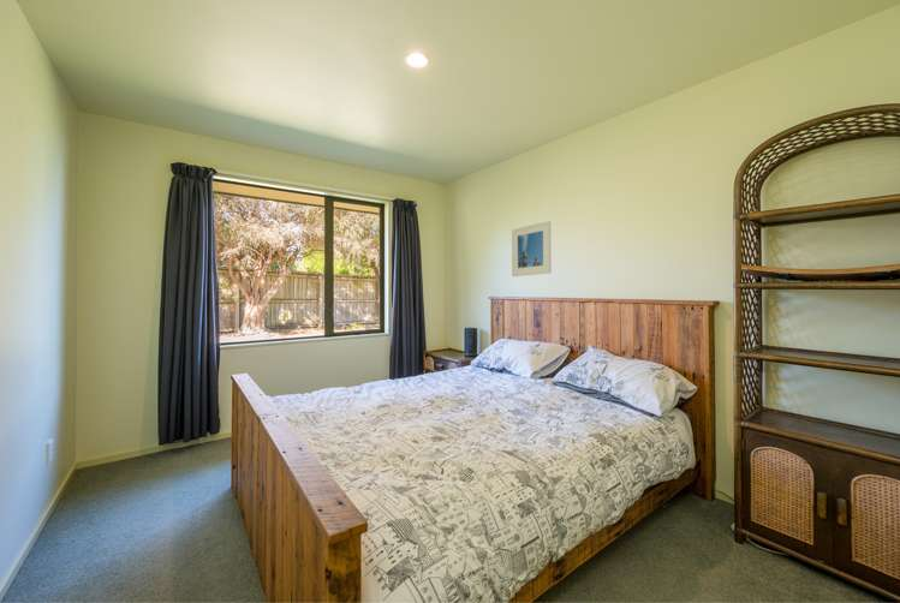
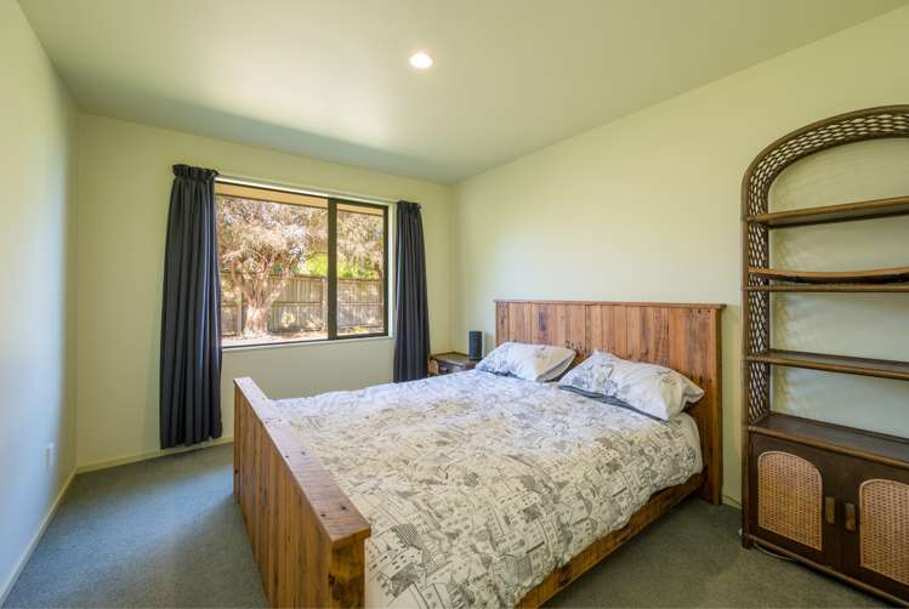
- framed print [511,220,553,277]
